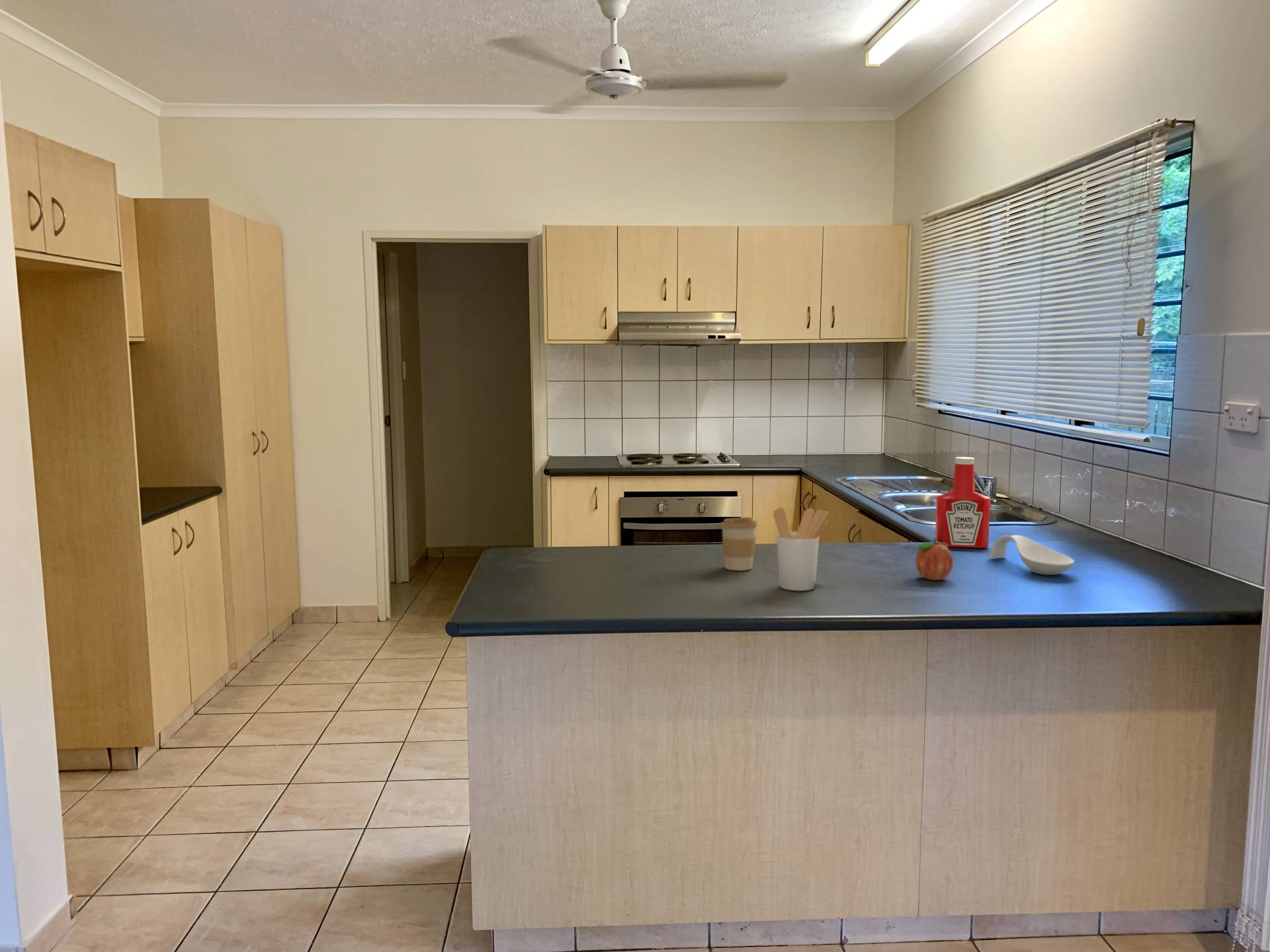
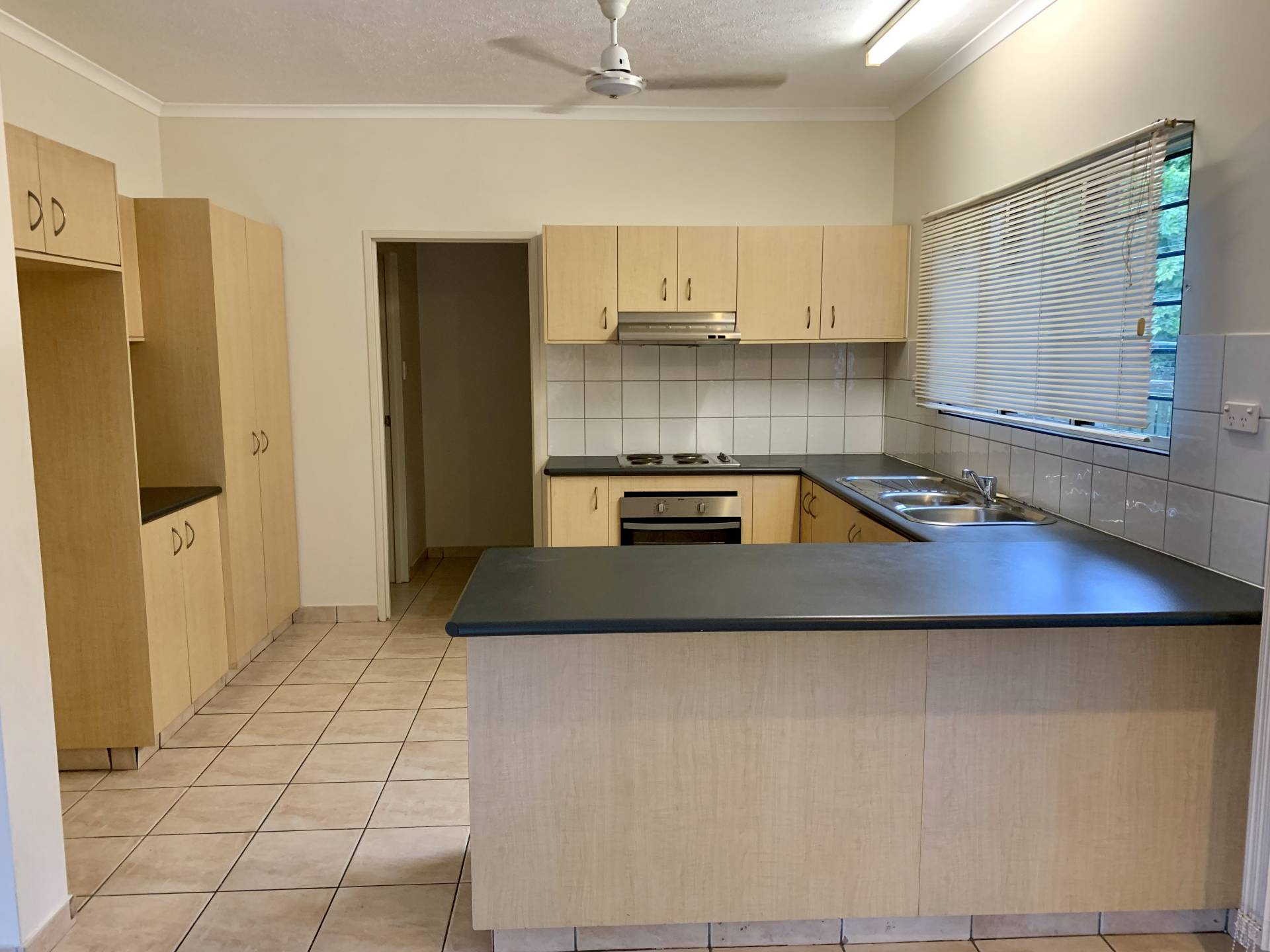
- utensil holder [773,507,829,592]
- fruit [915,537,954,581]
- soap bottle [935,456,991,549]
- spoon rest [989,534,1075,575]
- coffee cup [720,516,758,571]
